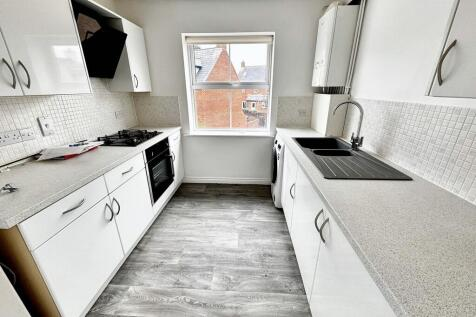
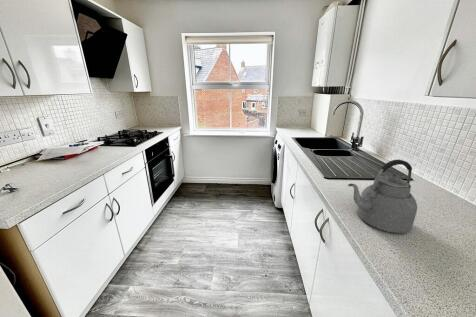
+ kettle [347,159,418,234]
